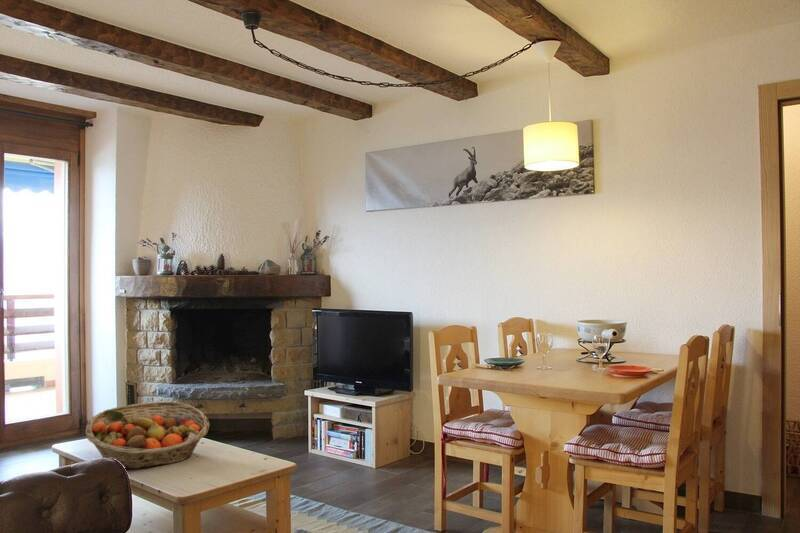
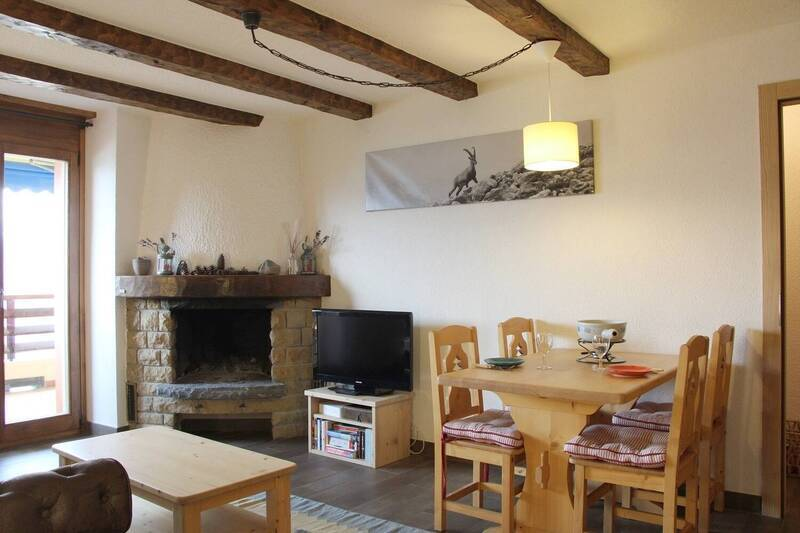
- fruit basket [85,401,211,470]
